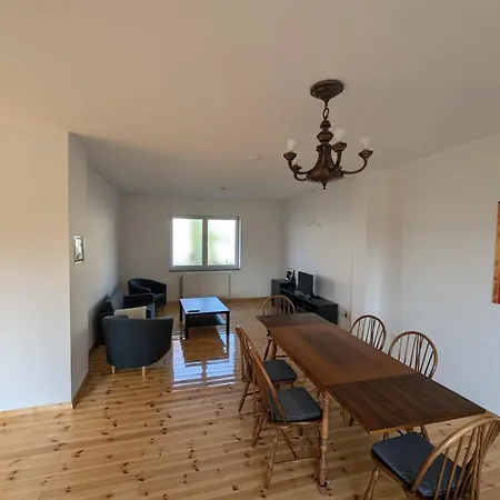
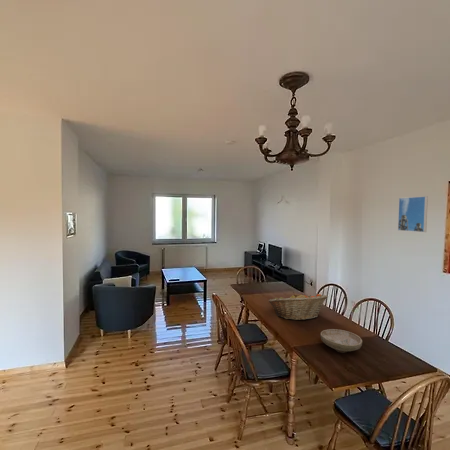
+ bowl [319,328,363,353]
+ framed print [397,195,429,233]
+ fruit basket [268,291,329,321]
